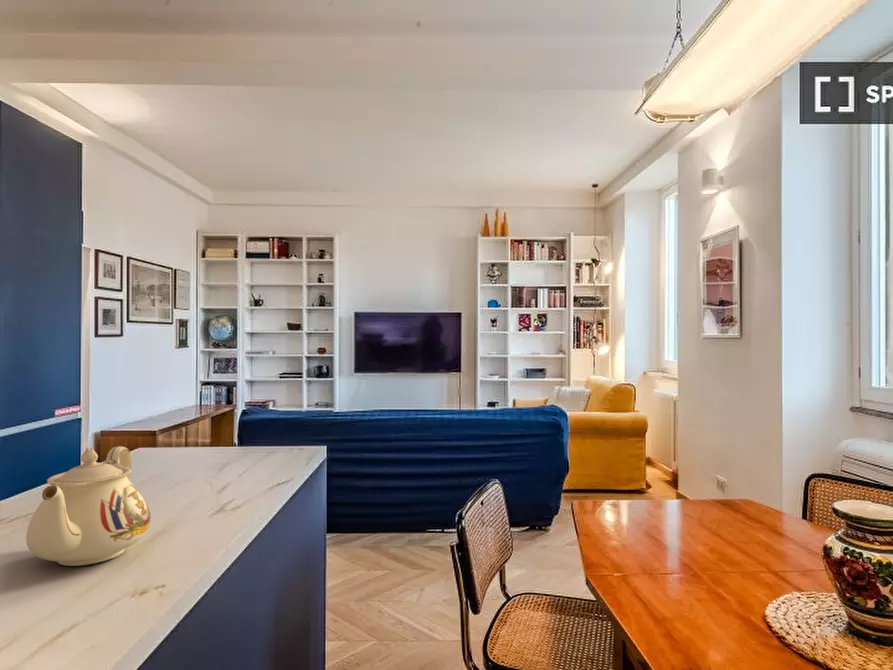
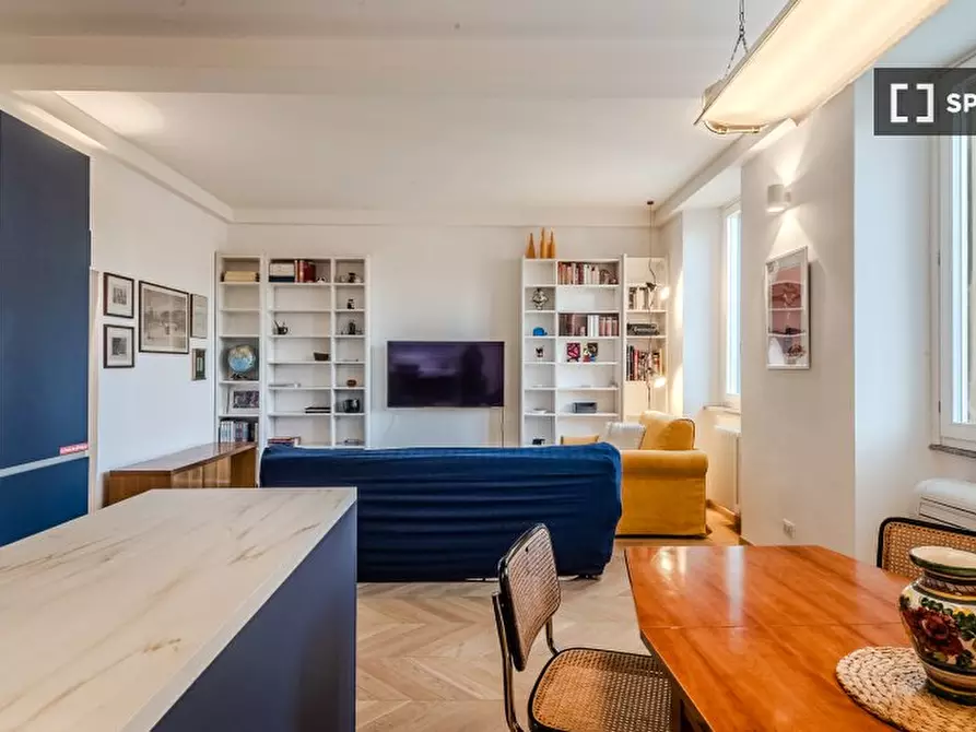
- teapot [25,445,152,567]
